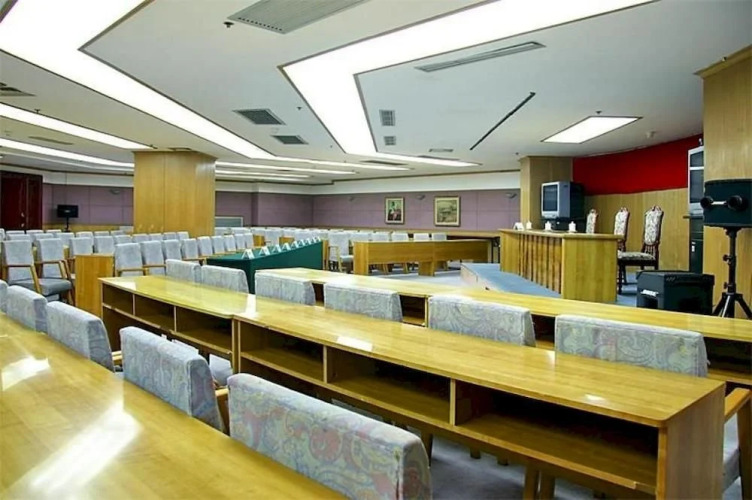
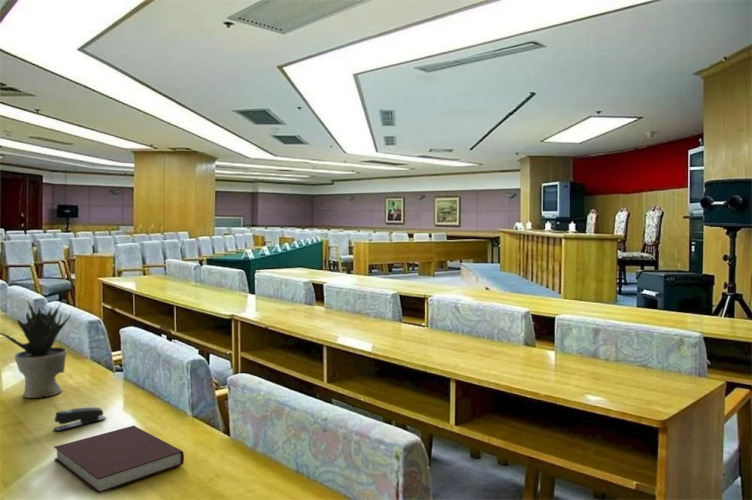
+ potted plant [0,299,73,399]
+ notebook [53,425,185,494]
+ stapler [53,406,107,432]
